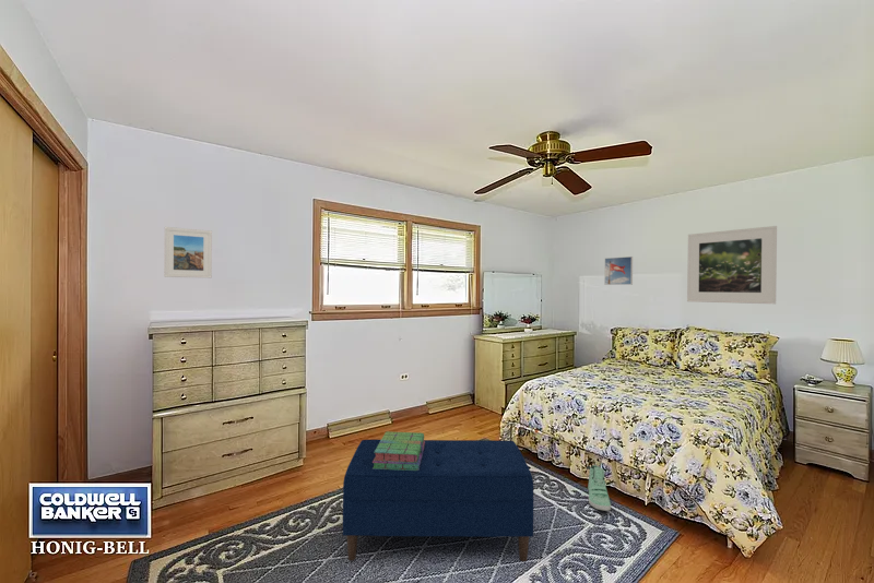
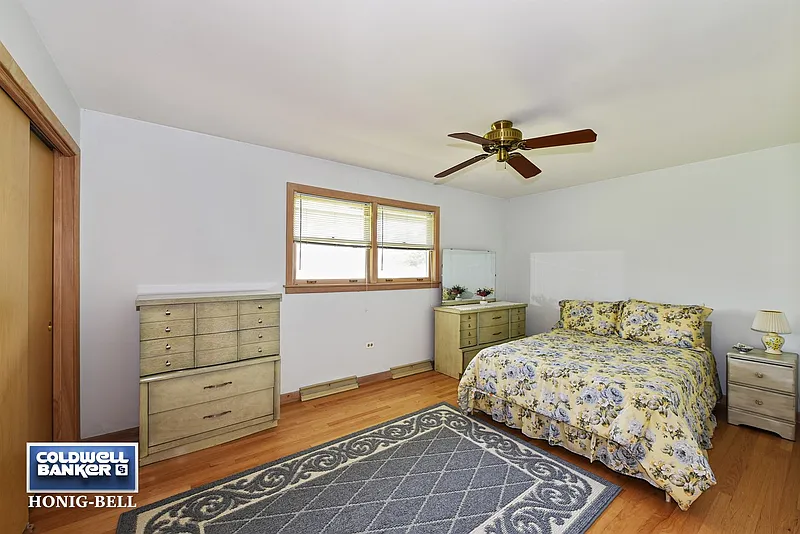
- bench [342,438,535,562]
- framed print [603,255,634,286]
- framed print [163,226,213,279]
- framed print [686,225,778,305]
- sneaker [586,464,612,512]
- stack of books [373,430,425,471]
